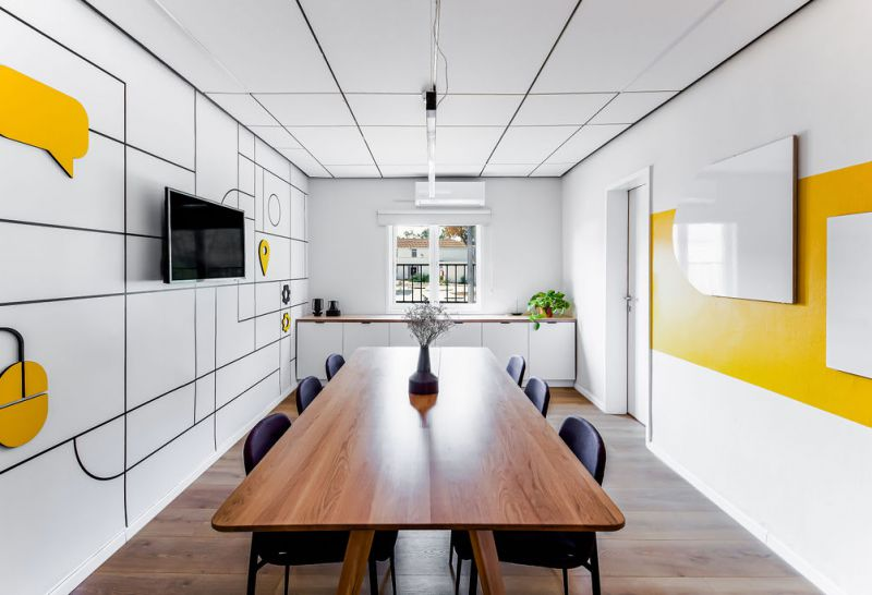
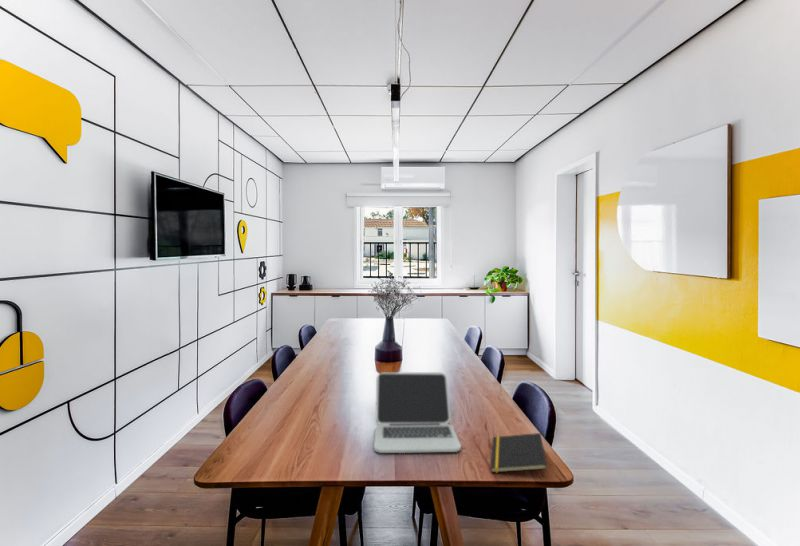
+ laptop [373,371,462,454]
+ notepad [490,432,548,473]
